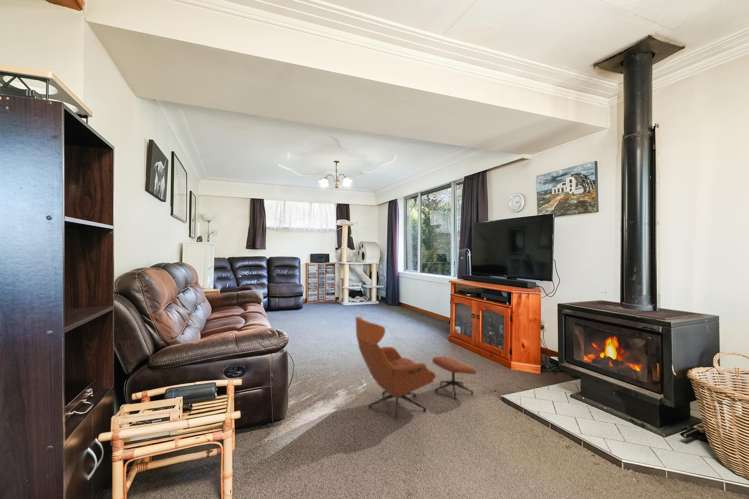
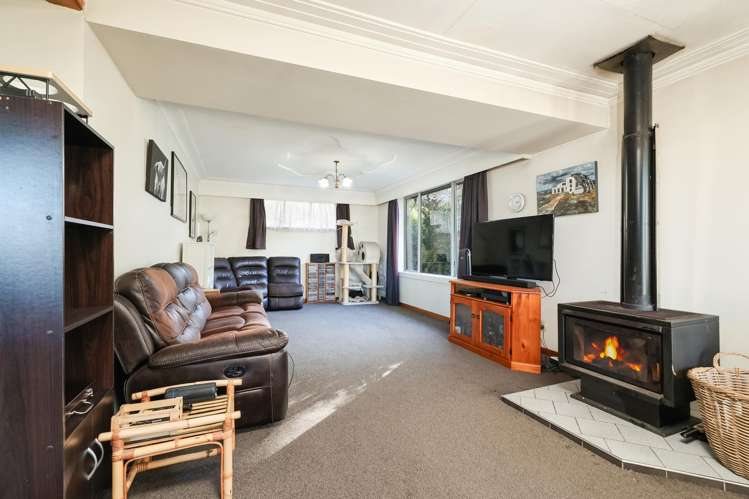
- lounge chair [354,316,477,421]
